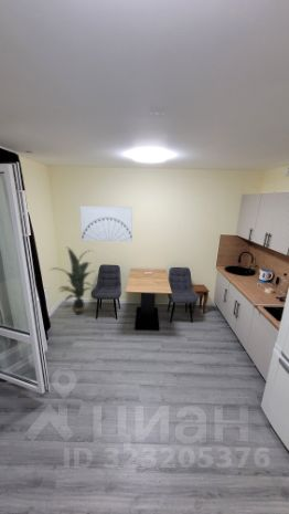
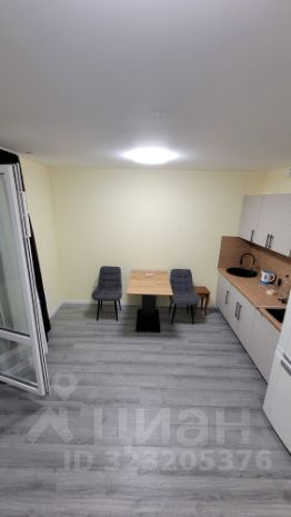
- wall art [79,206,133,243]
- indoor plant [50,246,96,316]
